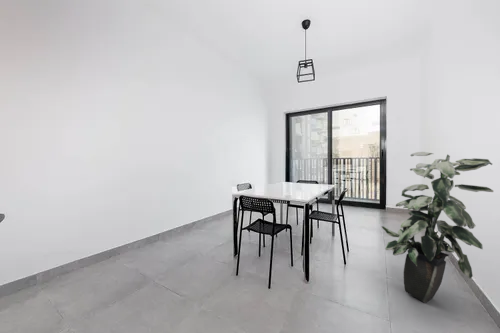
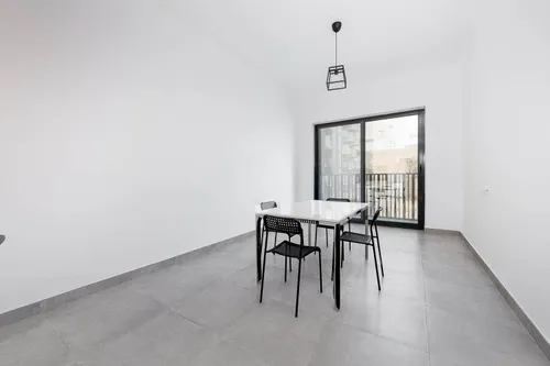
- indoor plant [381,151,494,304]
